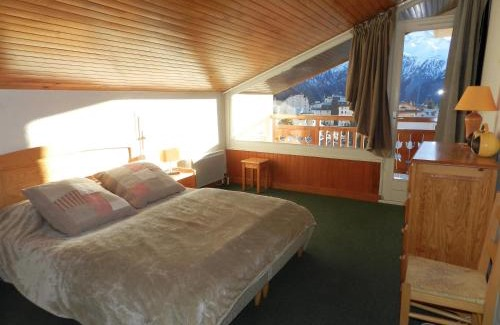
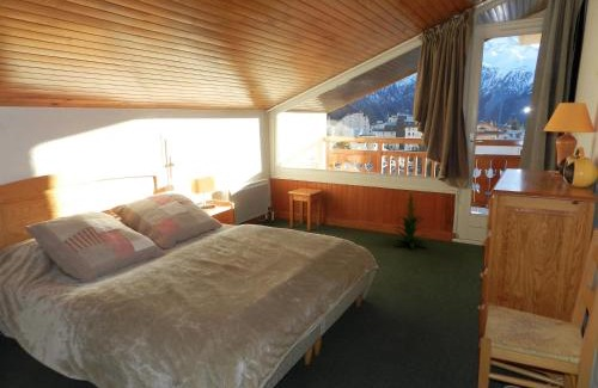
+ indoor plant [391,189,429,248]
